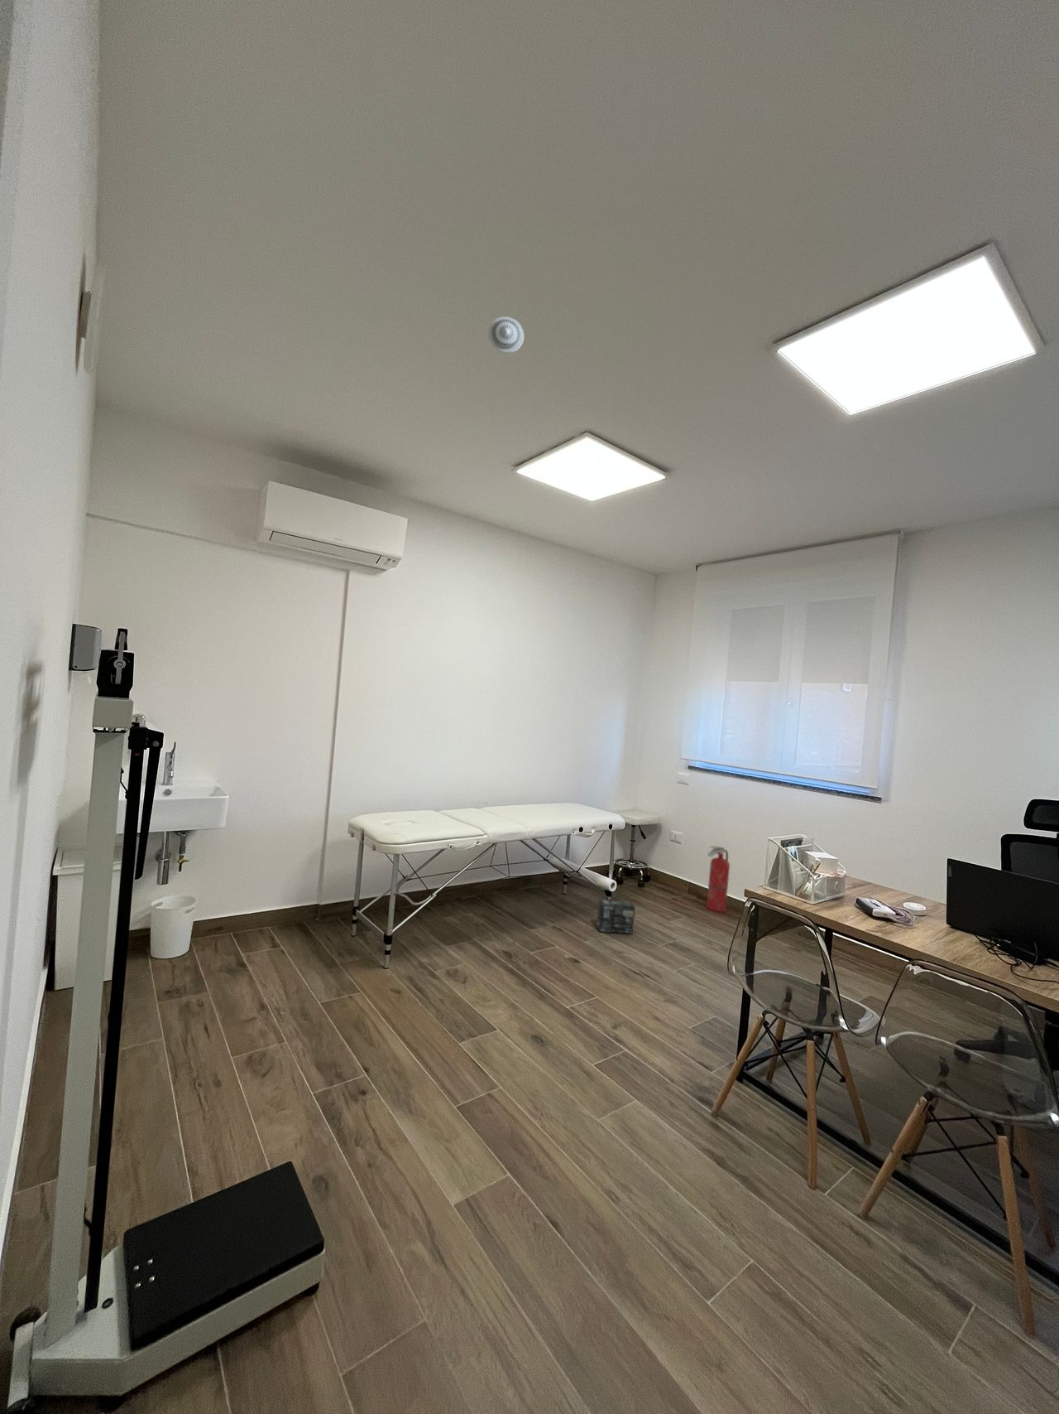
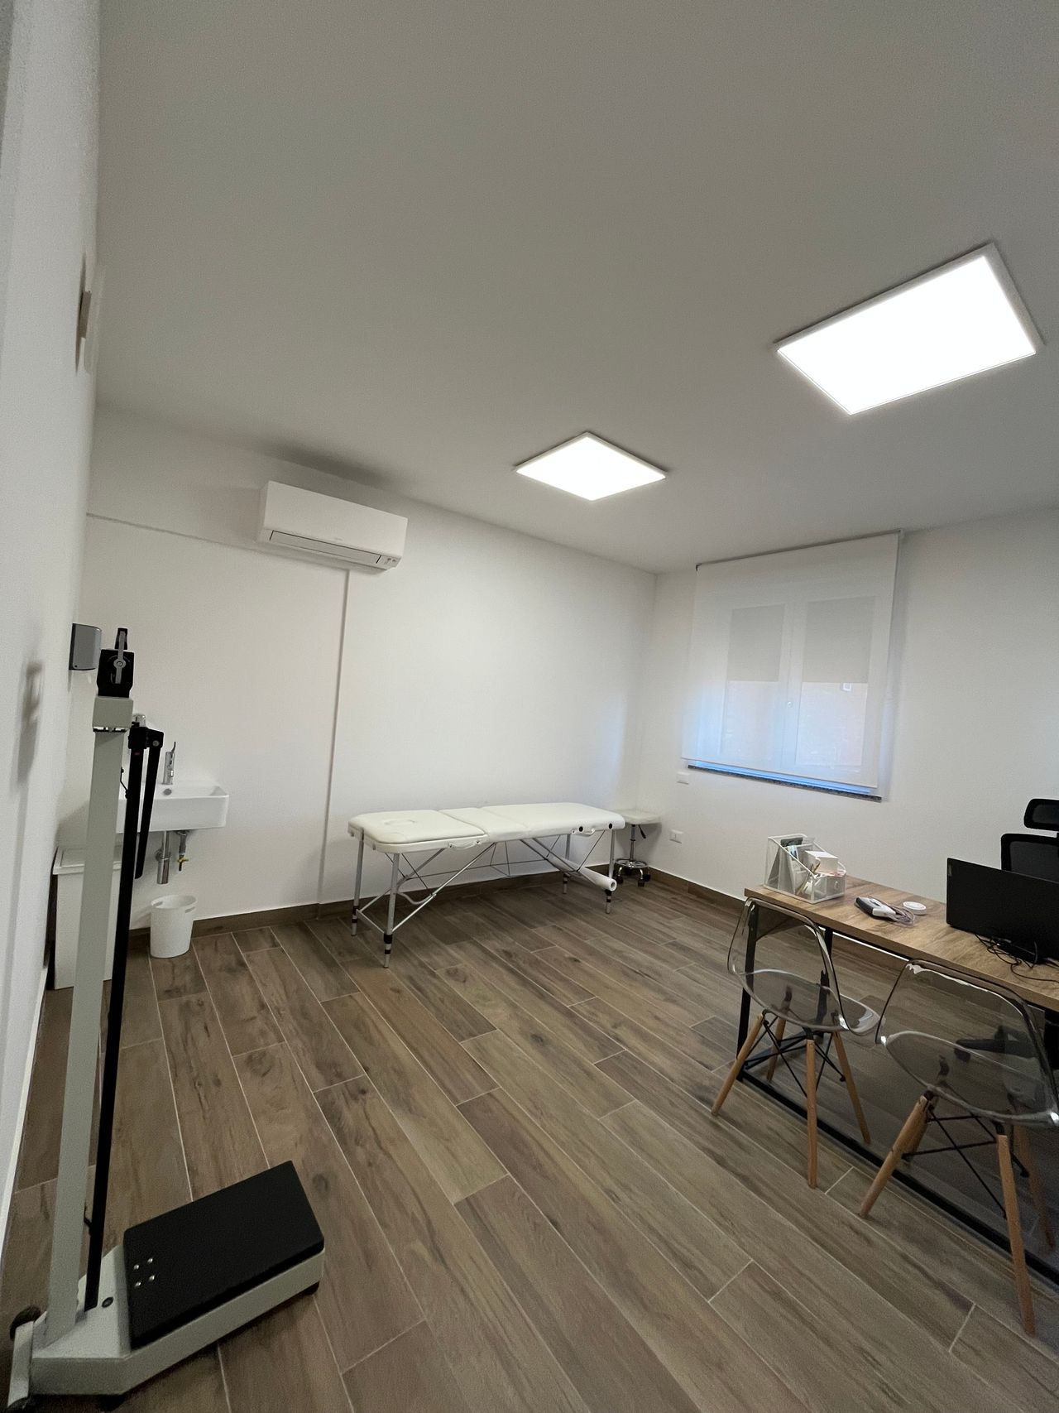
- smoke detector [487,315,525,354]
- fire extinguisher [705,845,731,913]
- box [596,899,636,935]
